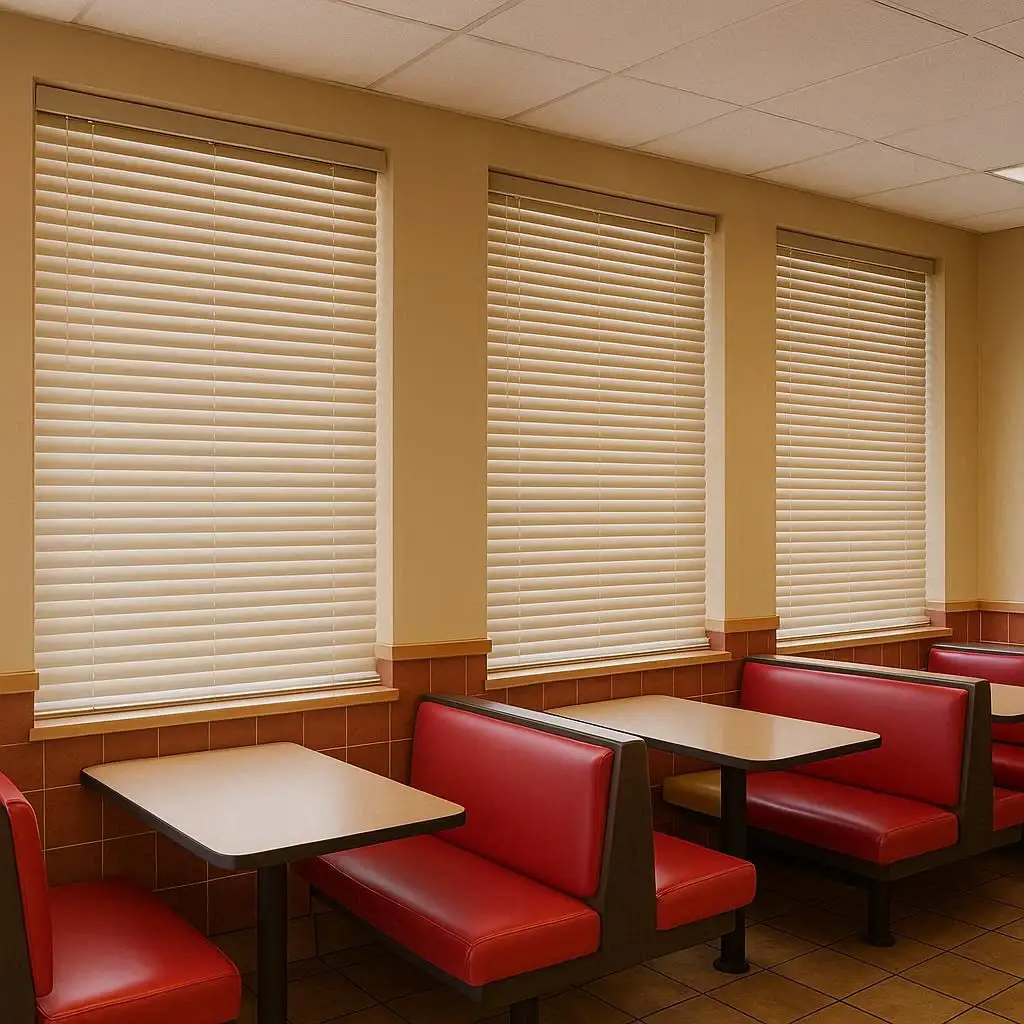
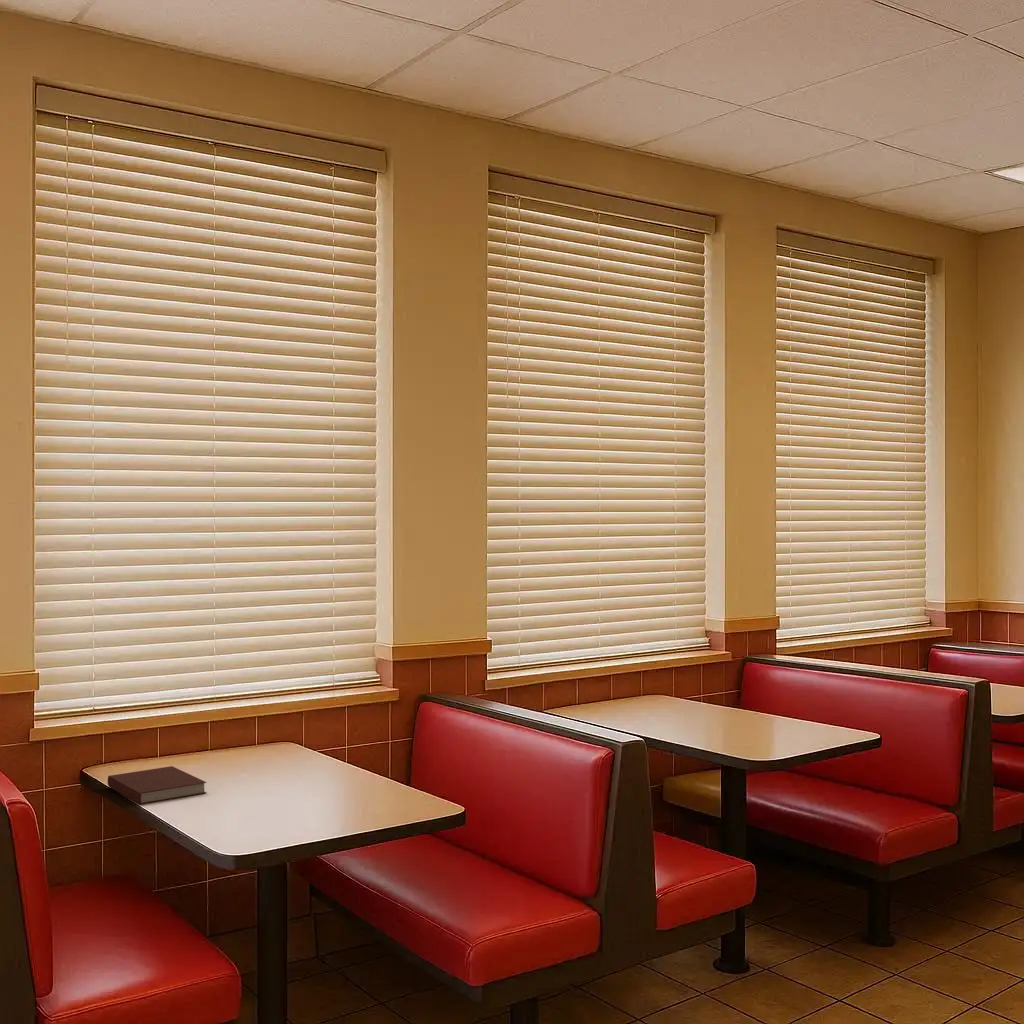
+ notebook [107,765,207,805]
